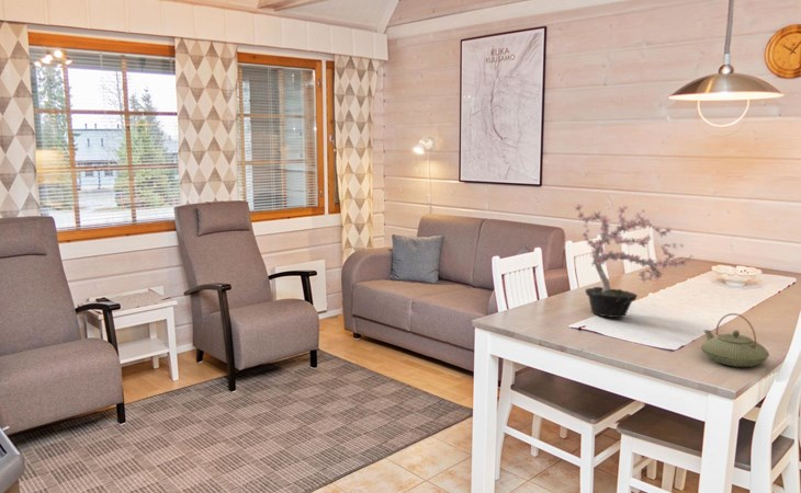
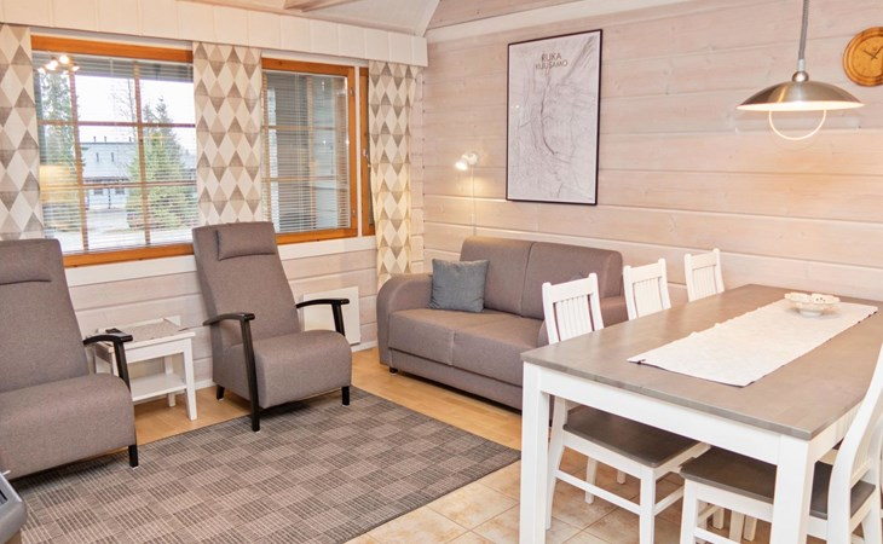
- teapot [700,312,770,368]
- potted plant [574,204,693,319]
